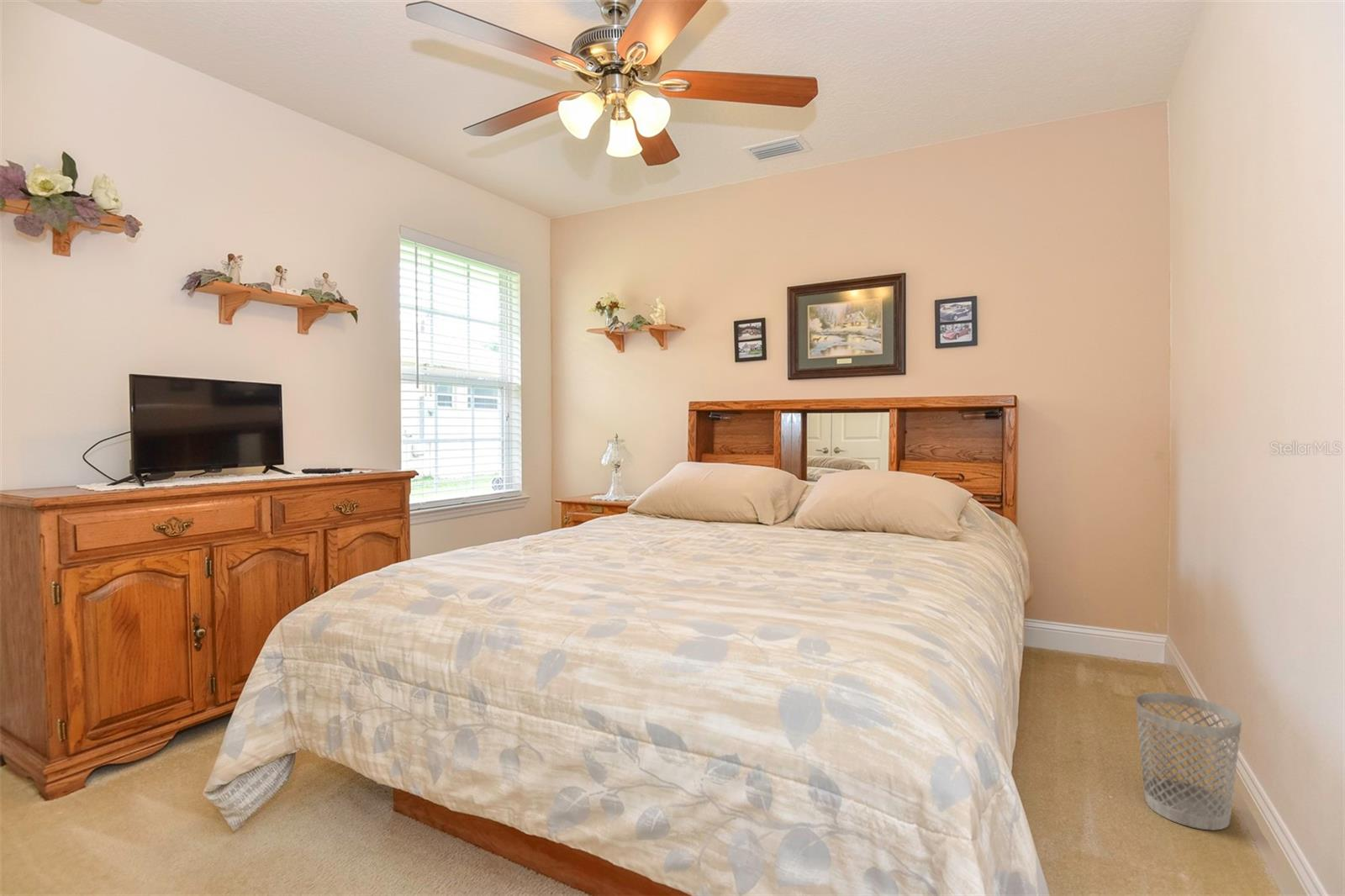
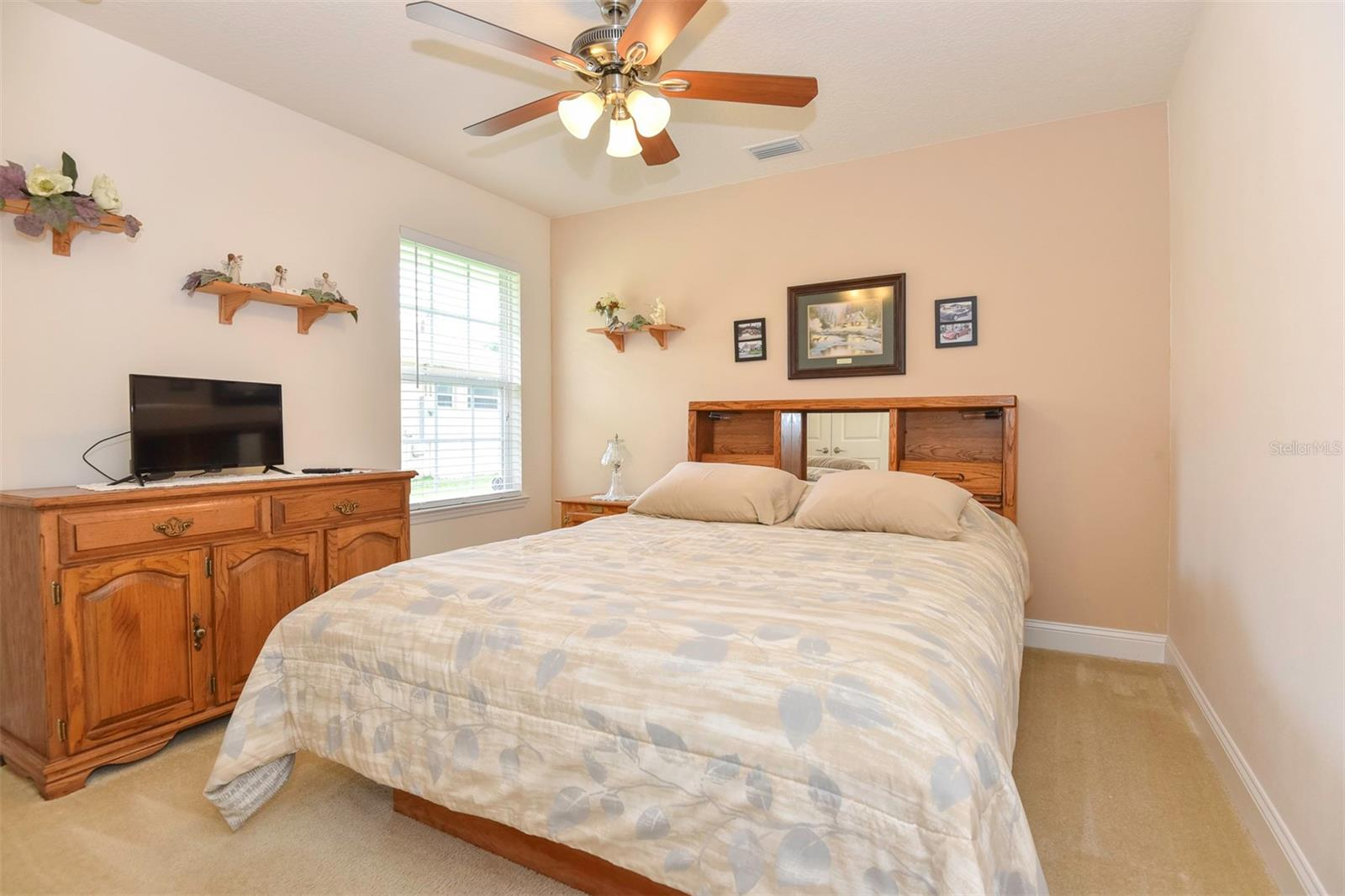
- wastebasket [1135,692,1242,831]
